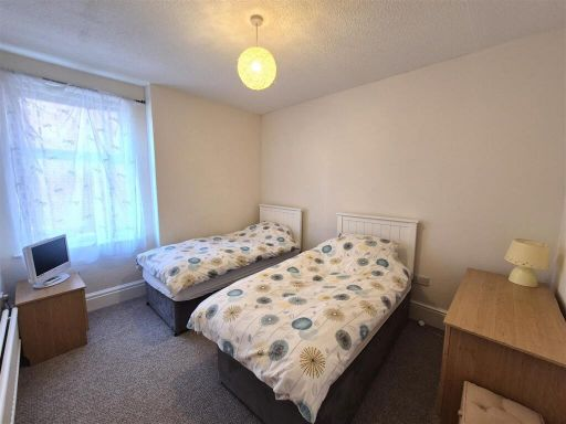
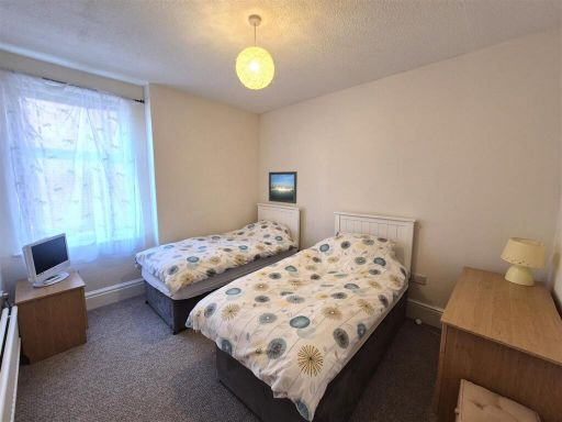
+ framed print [268,170,299,204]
